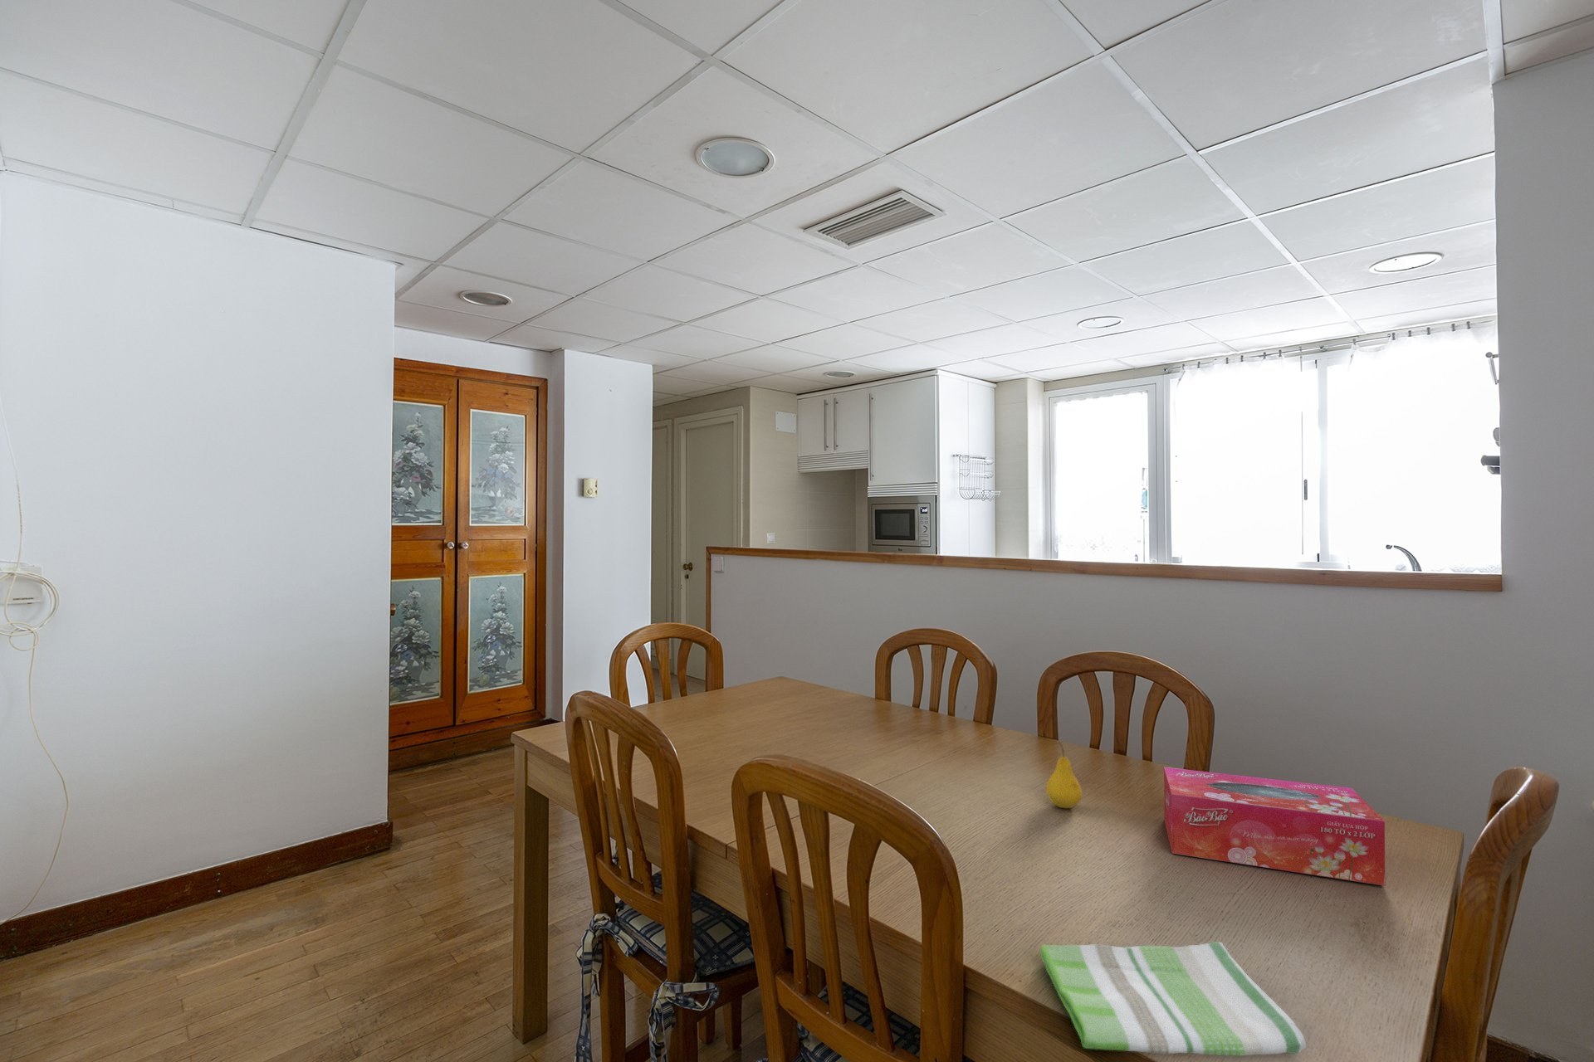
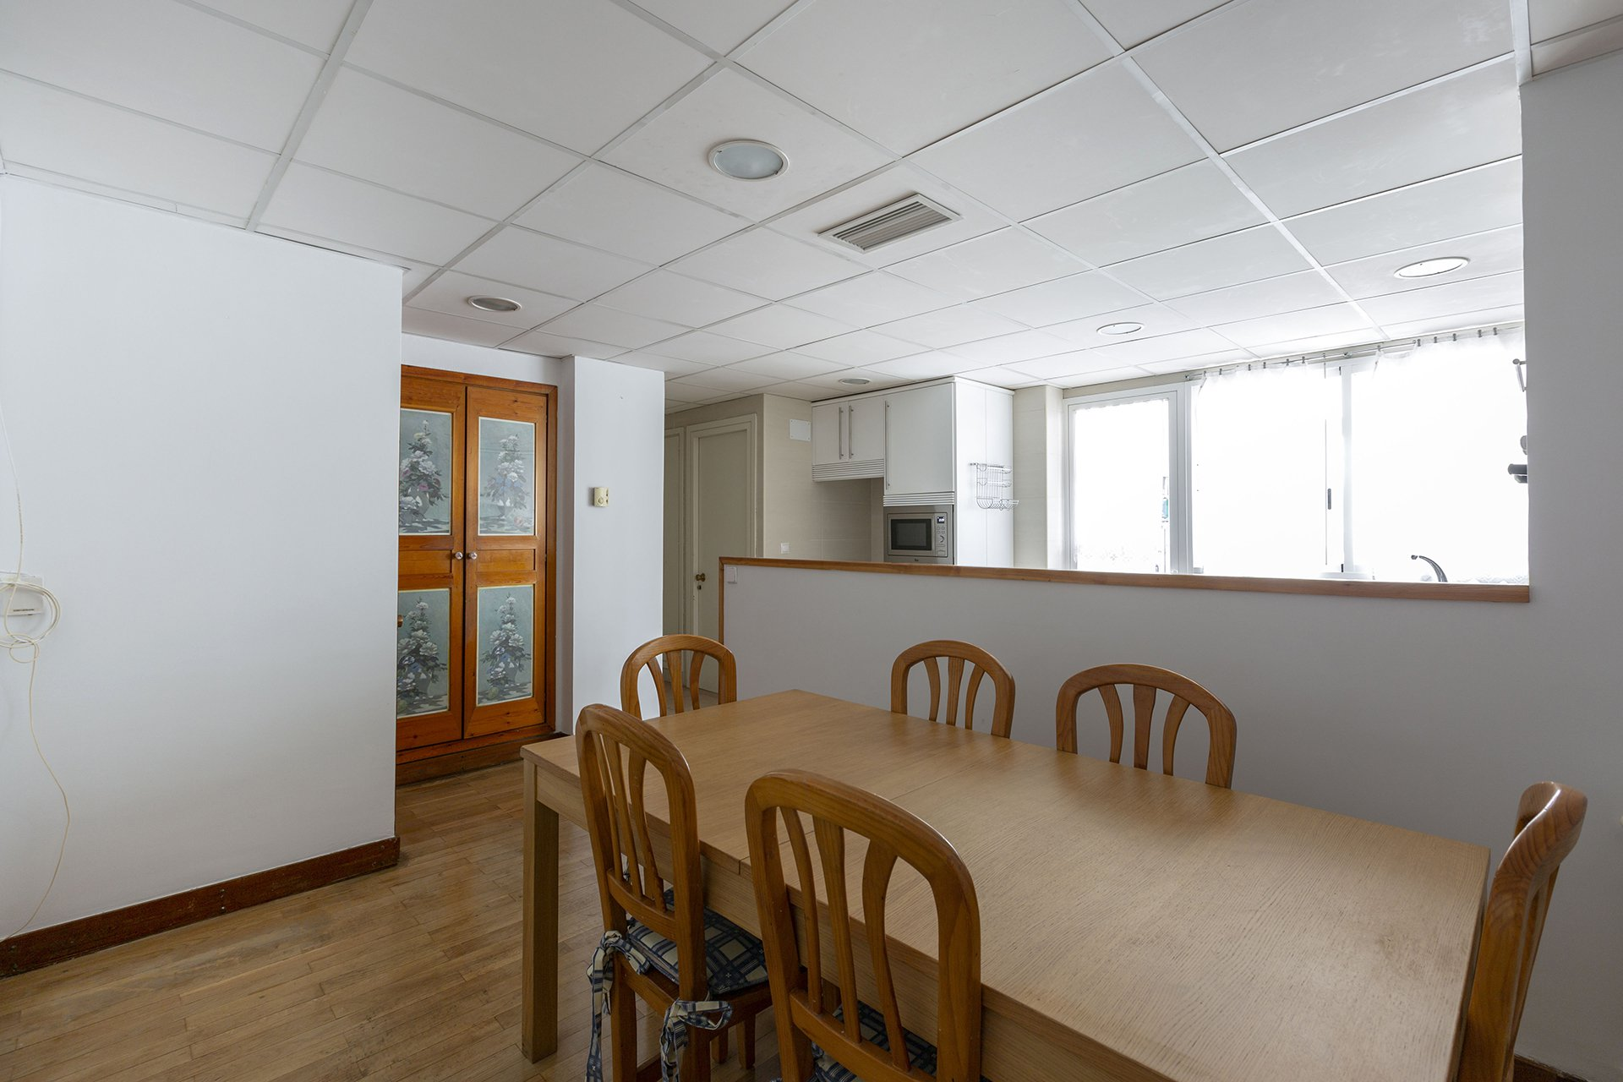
- fruit [1045,741,1083,808]
- dish towel [1039,941,1307,1057]
- tissue box [1163,767,1385,887]
